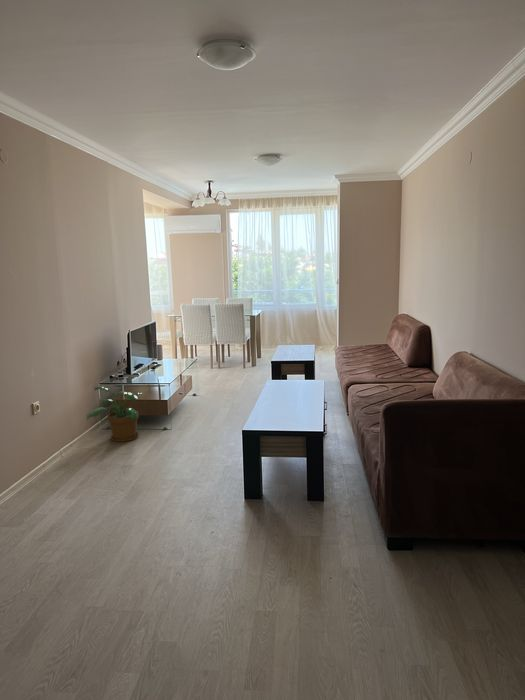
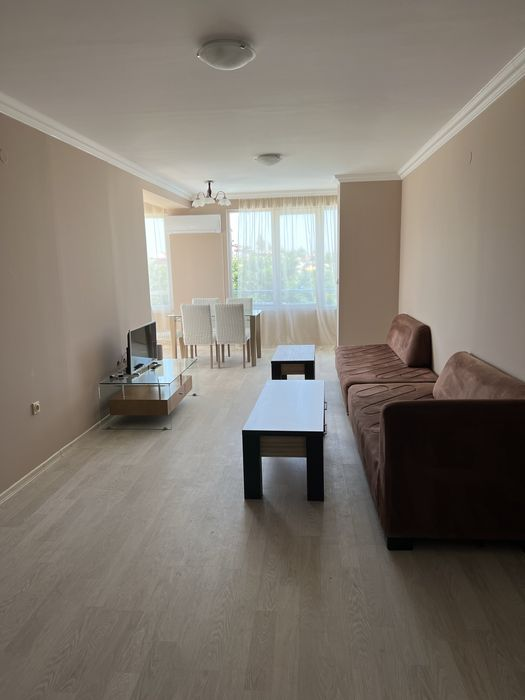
- potted plant [86,386,144,443]
